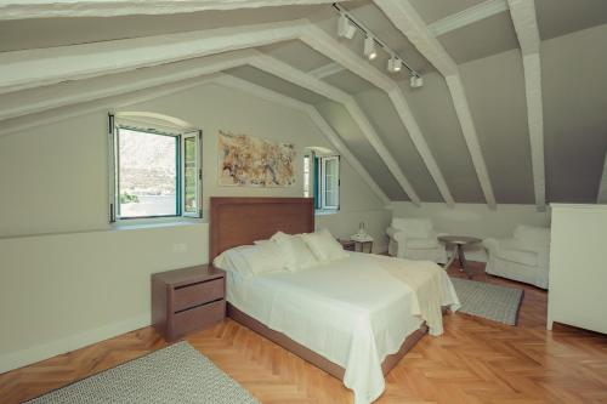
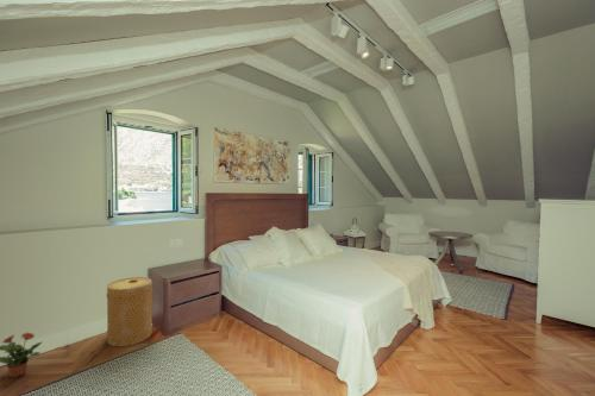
+ potted plant [0,332,43,379]
+ basket [106,276,154,347]
